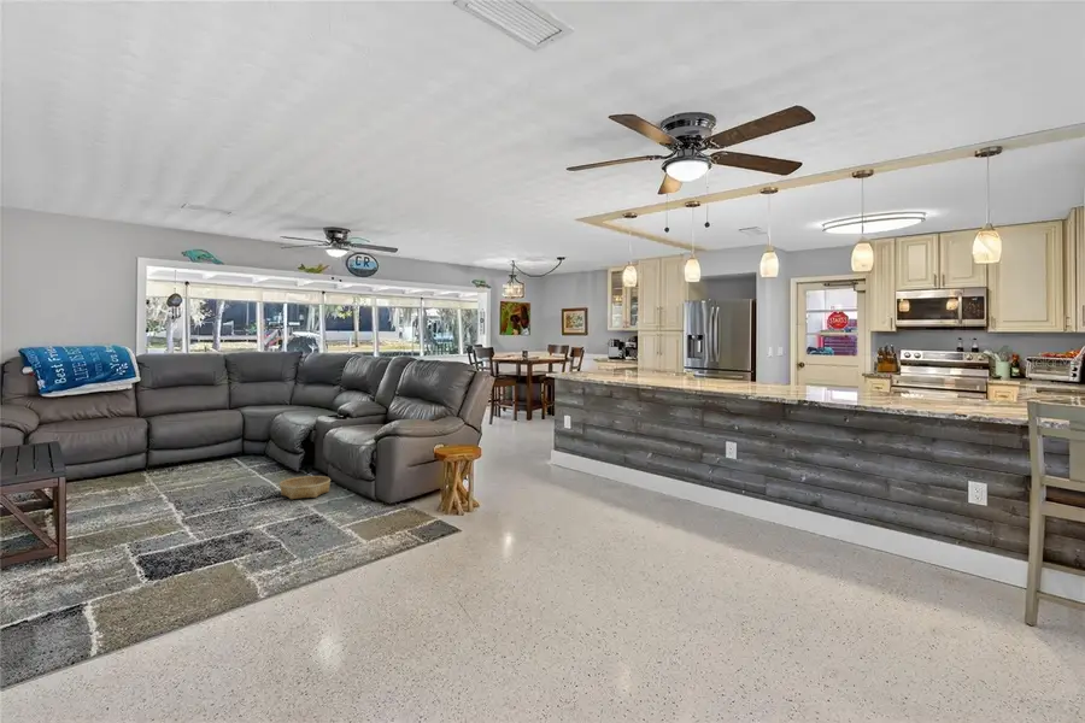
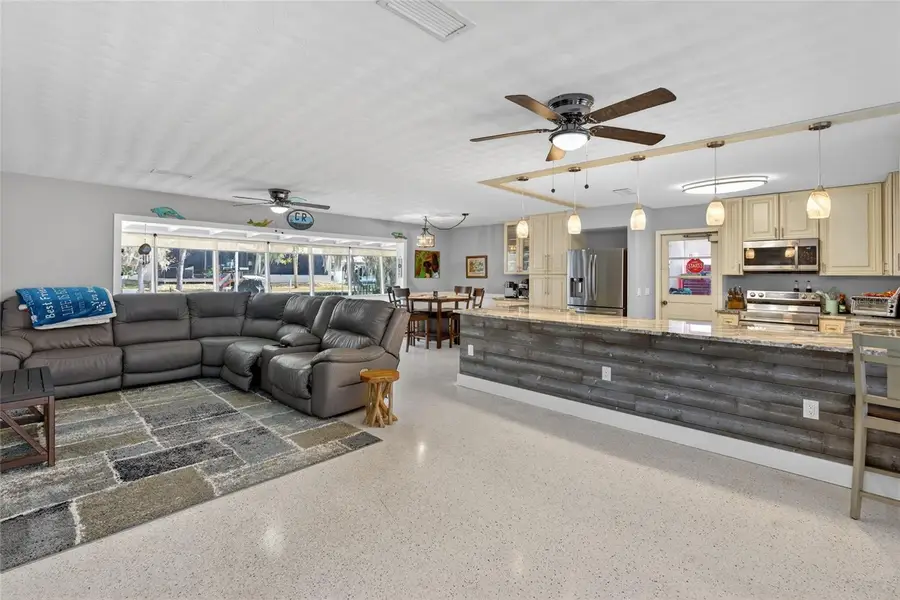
- basket [278,475,332,500]
